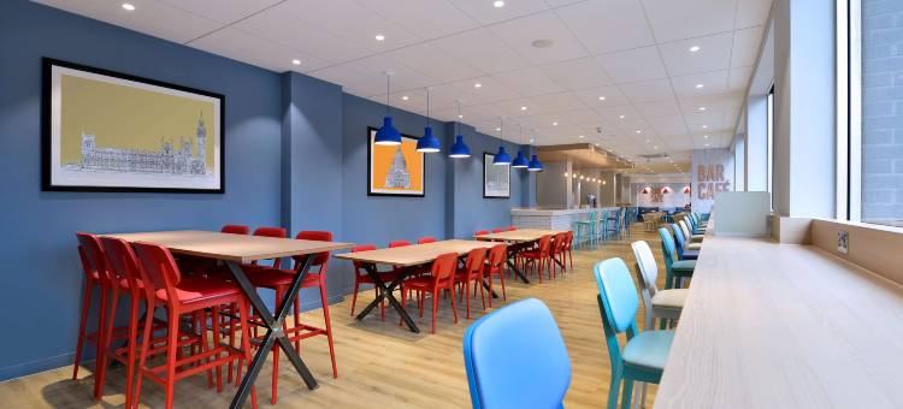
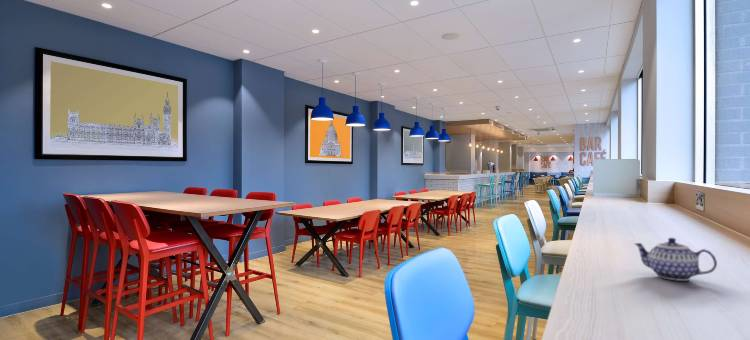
+ teapot [633,237,718,282]
